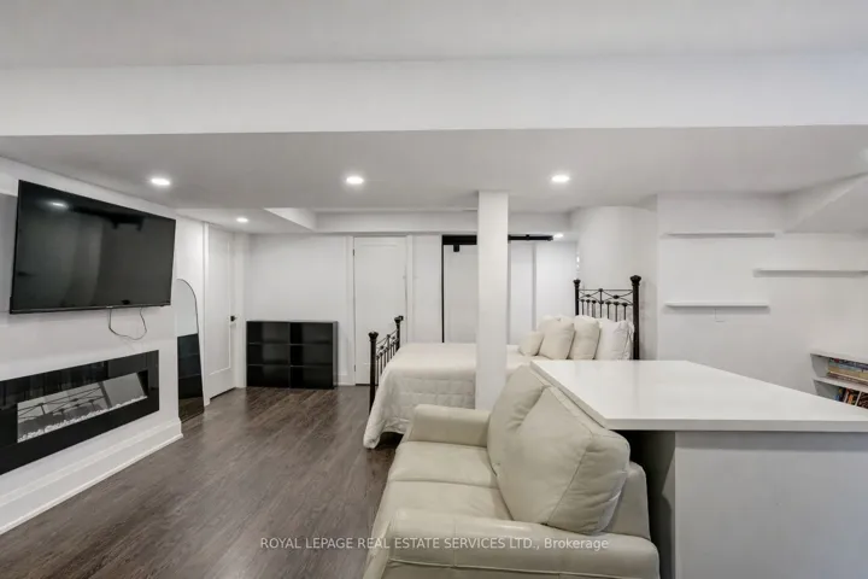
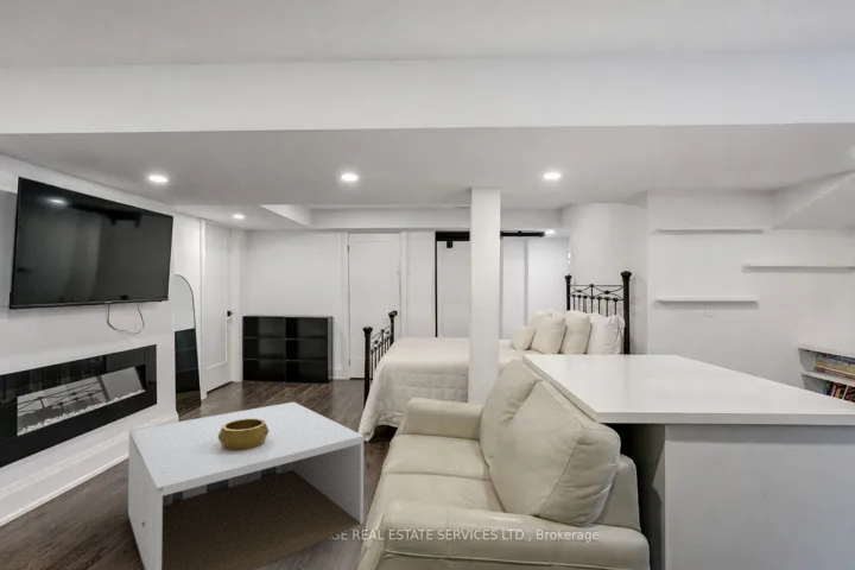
+ coffee table [127,400,365,570]
+ decorative bowl [217,418,268,451]
